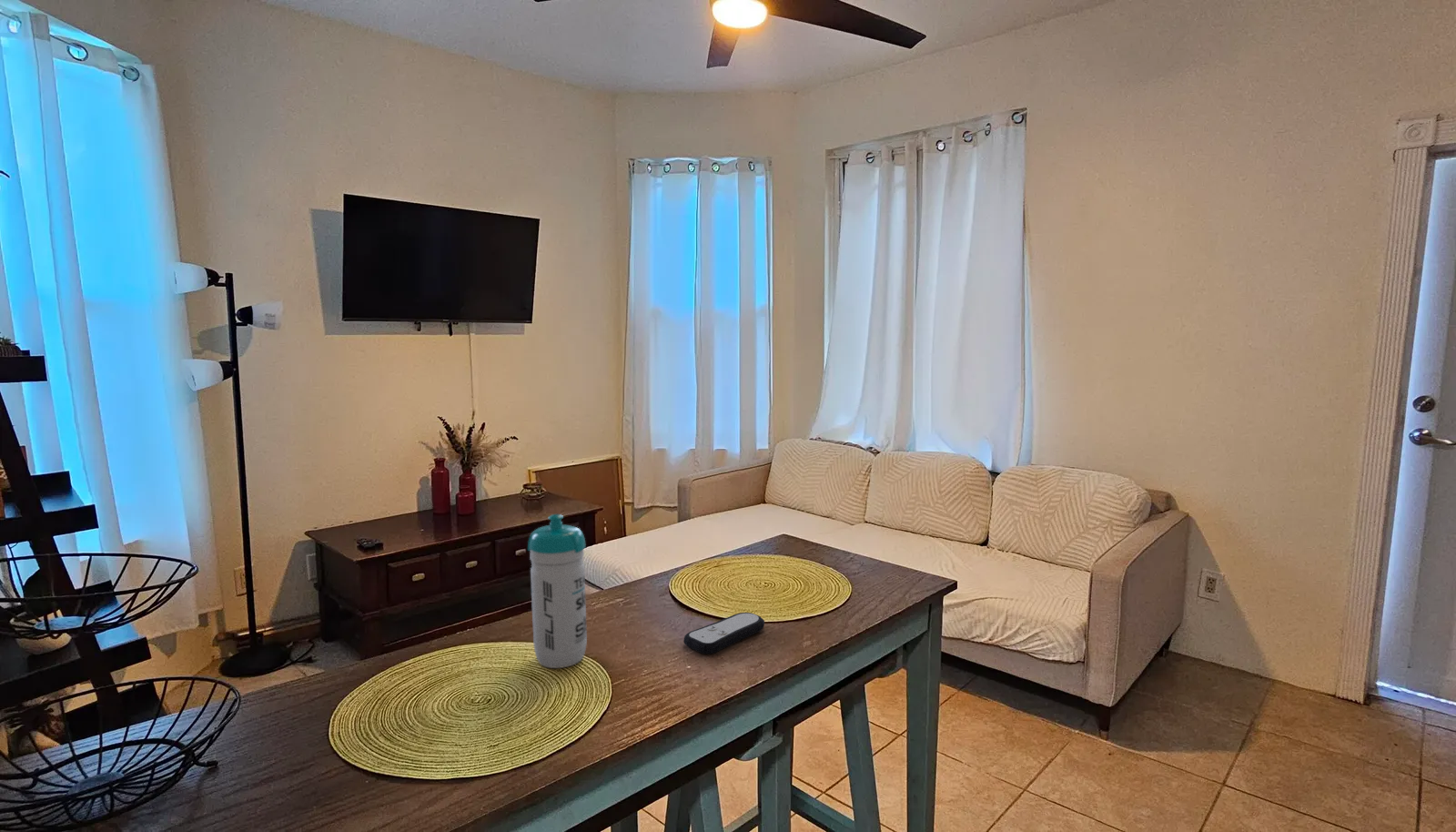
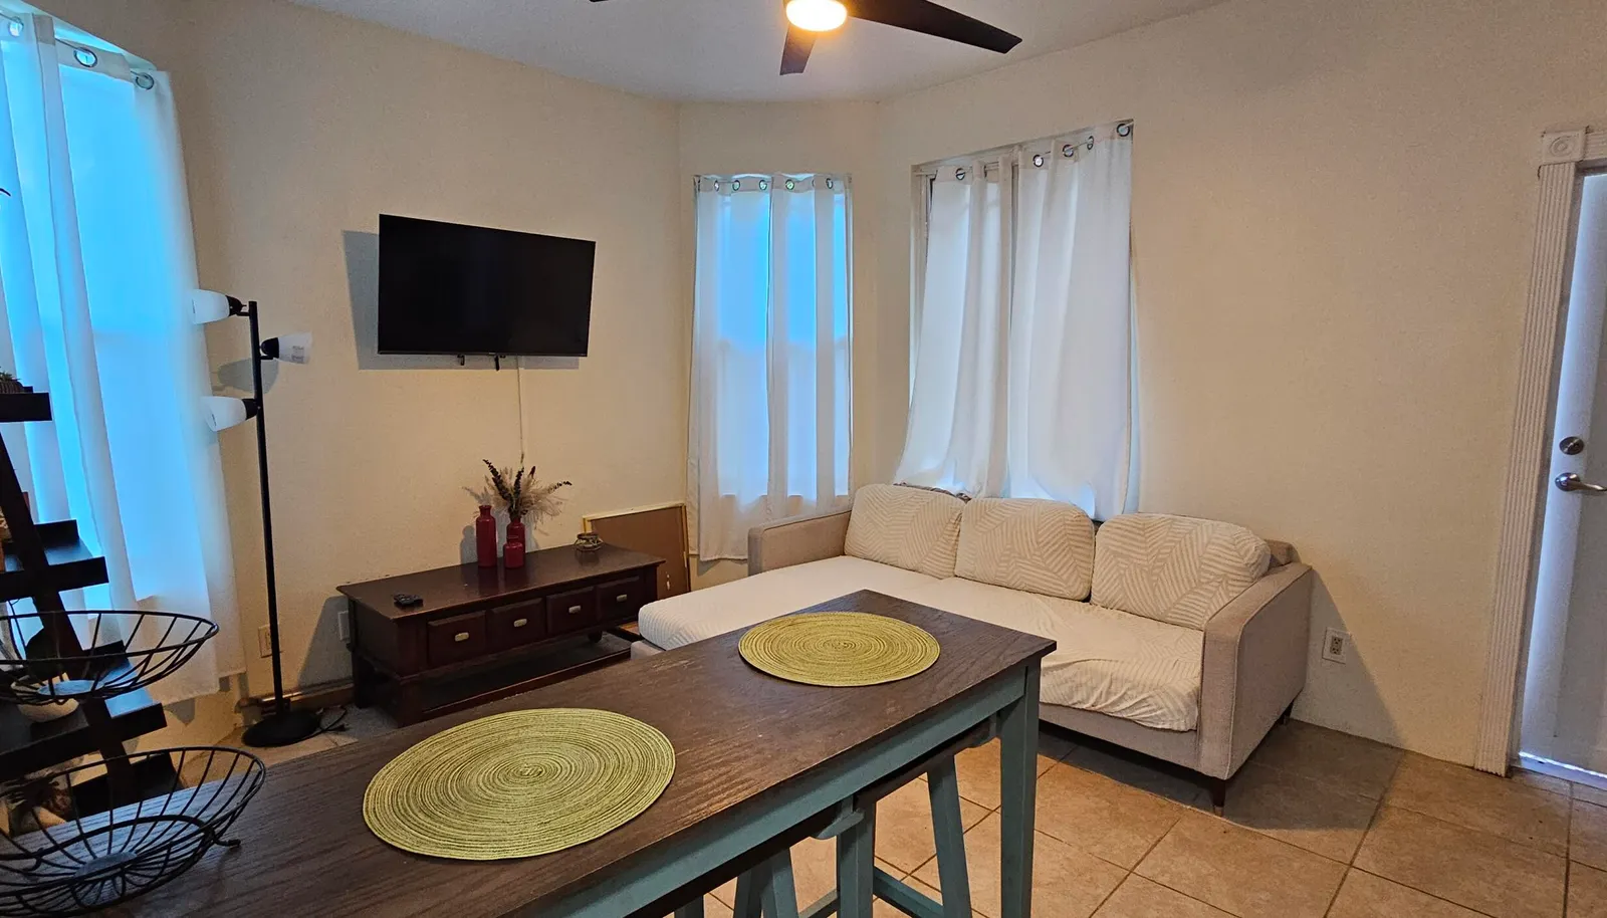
- remote control [682,612,765,655]
- water bottle [527,513,588,669]
